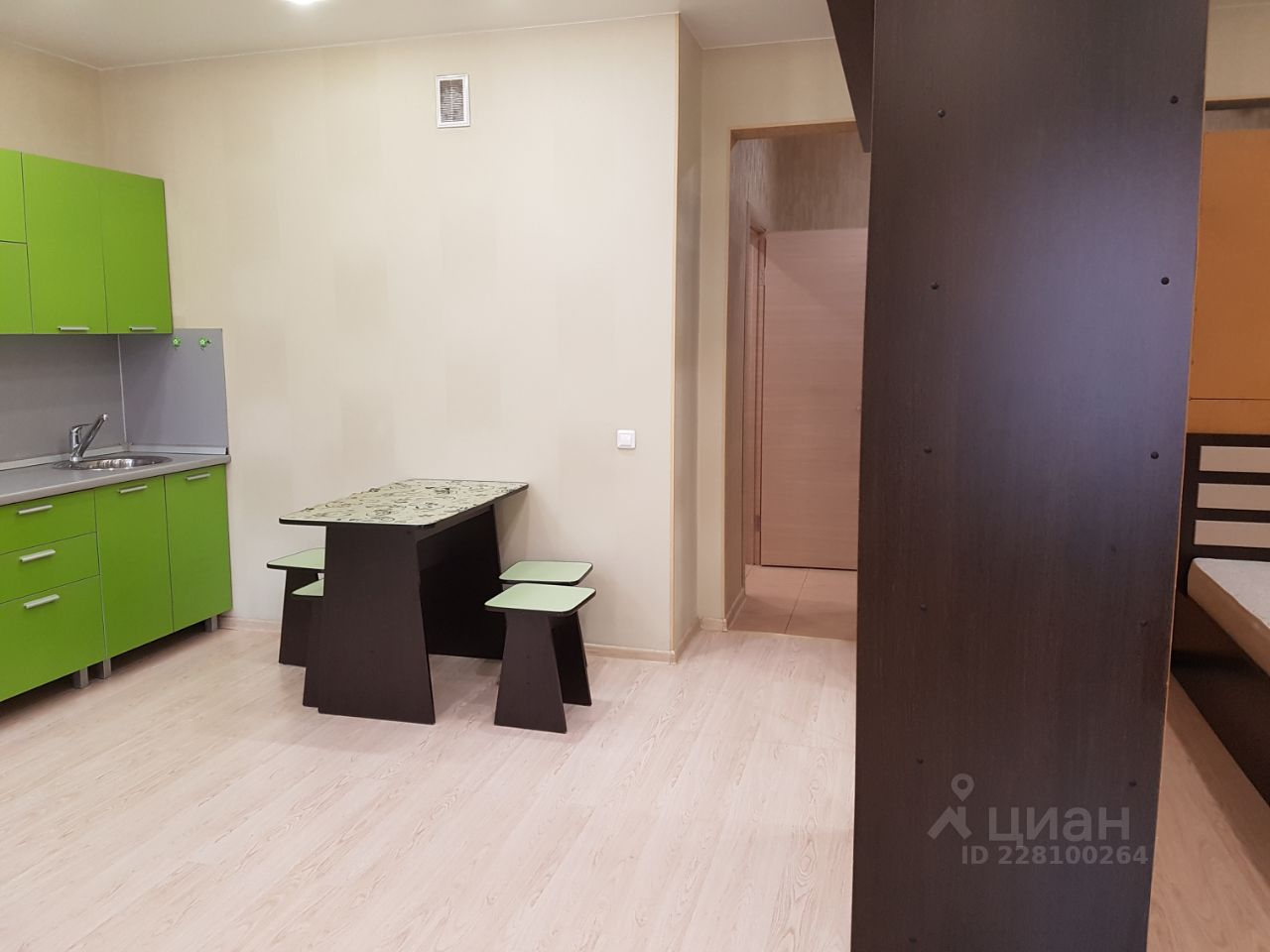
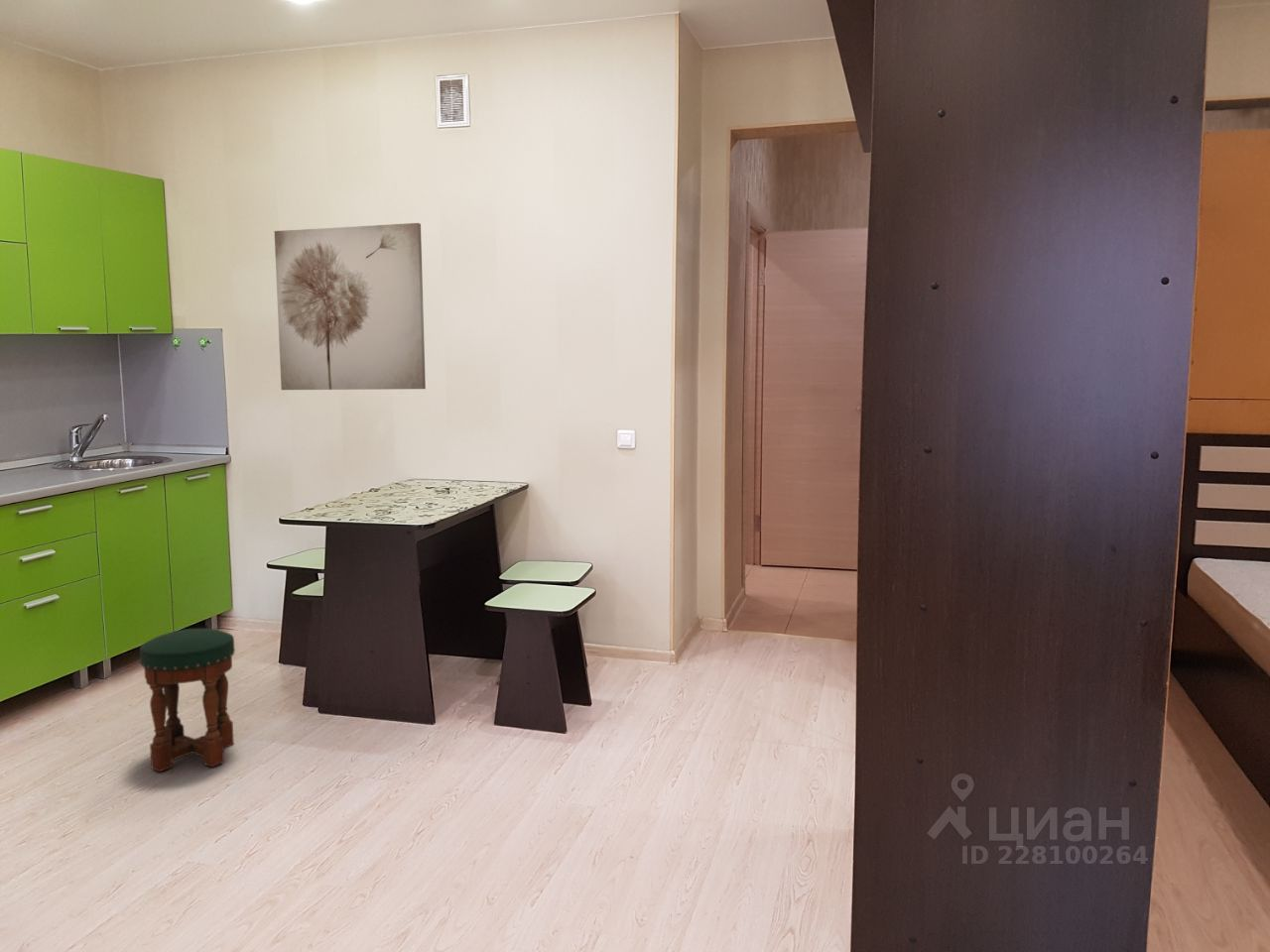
+ wall art [274,222,427,391]
+ stool [139,628,236,773]
